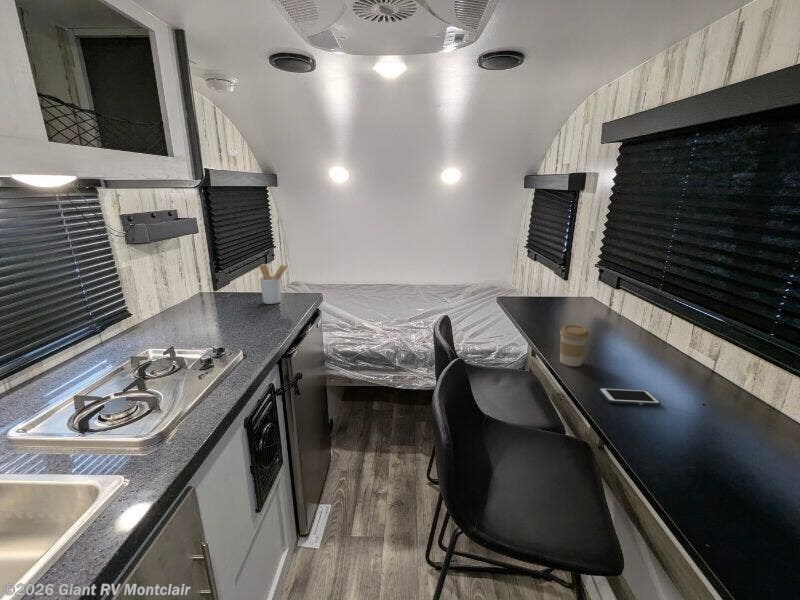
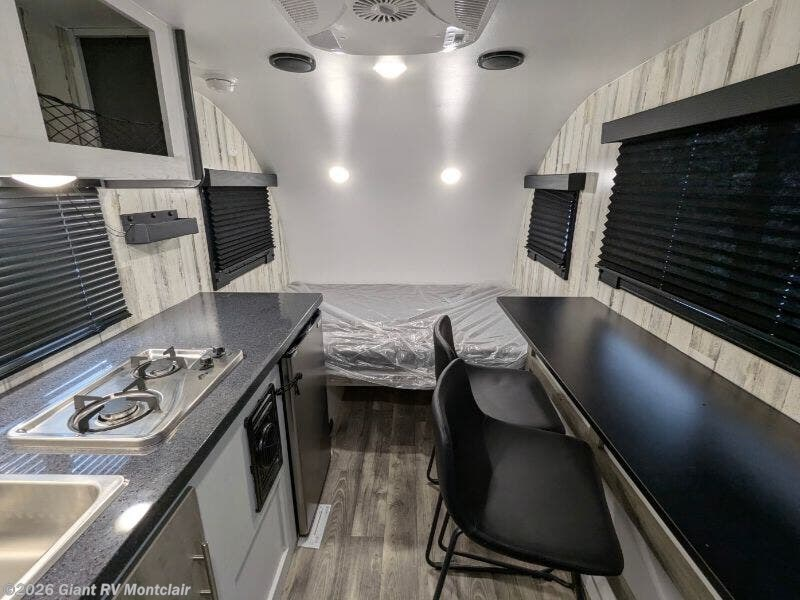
- coffee cup [559,324,590,367]
- cell phone [598,387,662,406]
- utensil holder [259,264,289,305]
